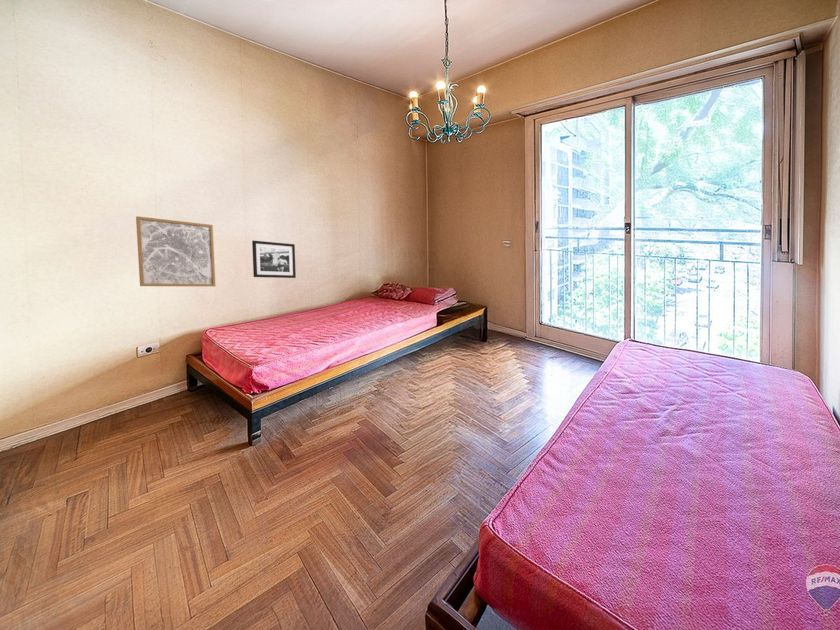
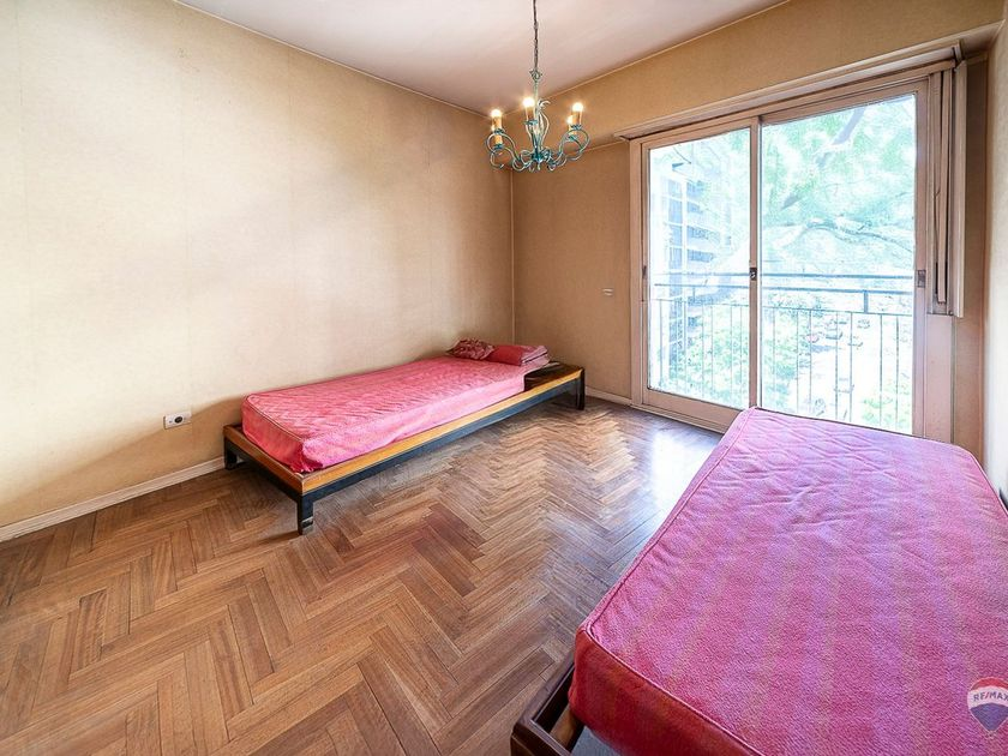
- picture frame [251,240,297,279]
- wall art [135,215,216,287]
